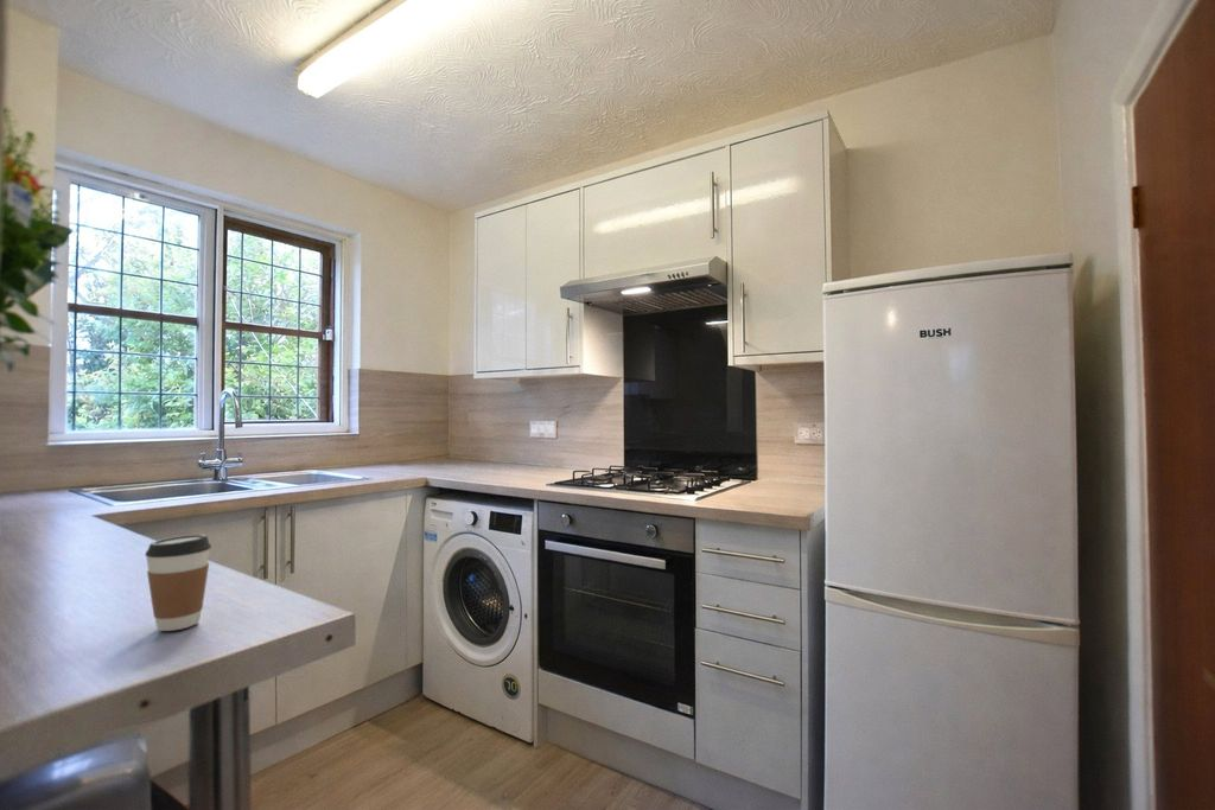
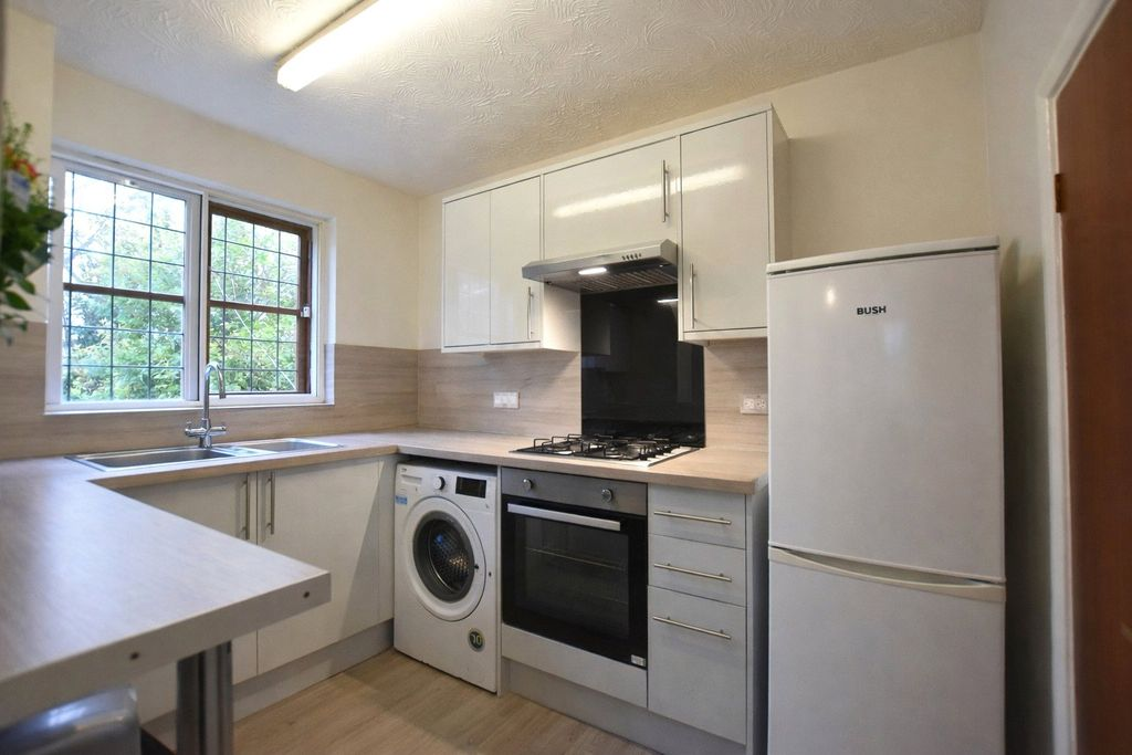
- coffee cup [144,534,212,632]
